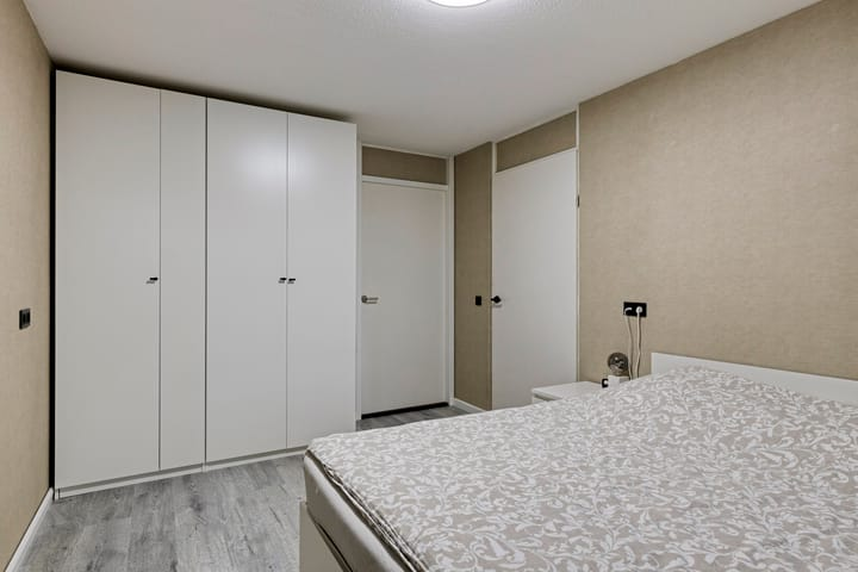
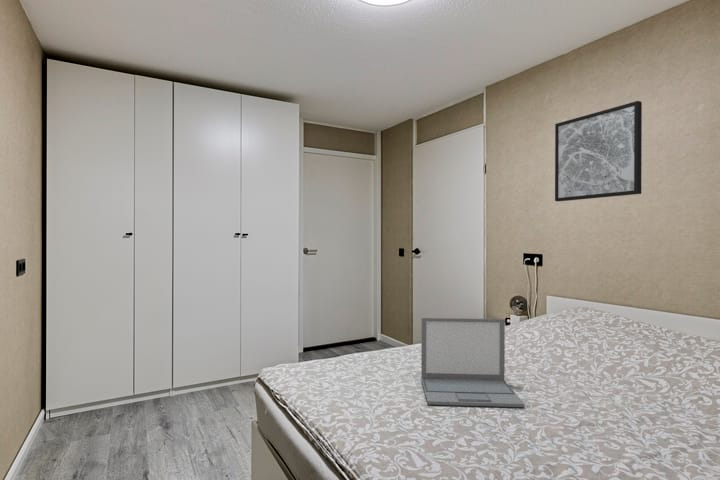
+ laptop [420,317,526,408]
+ wall art [554,100,643,202]
